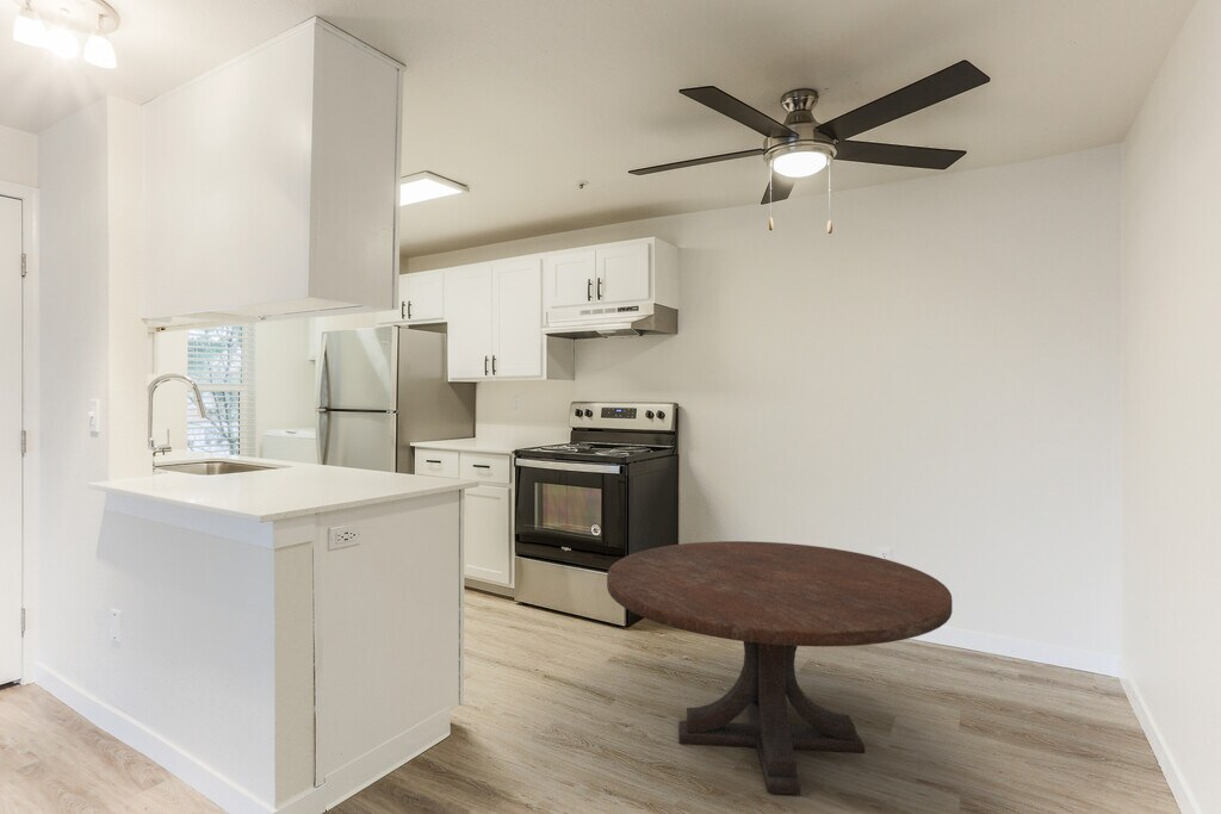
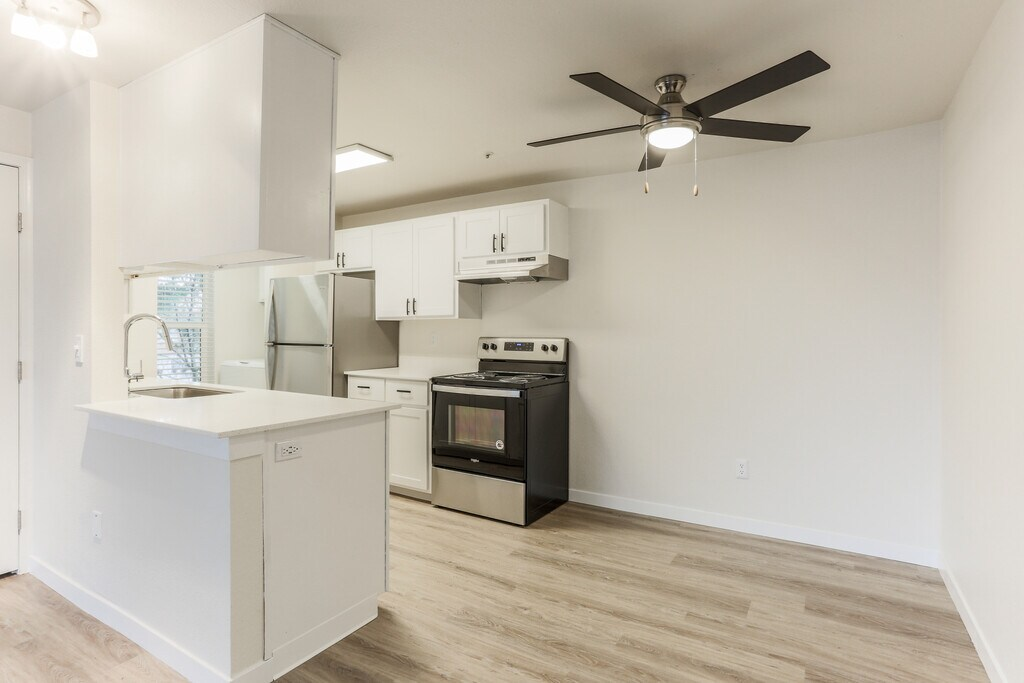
- round table [606,540,954,796]
